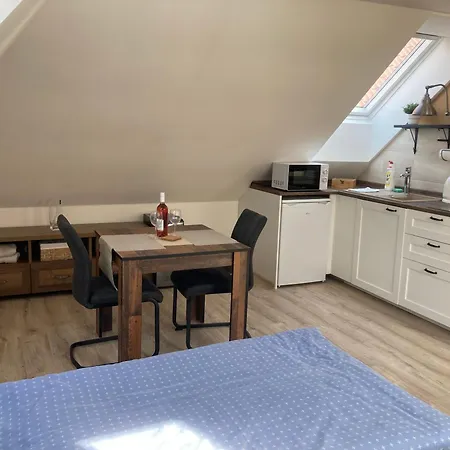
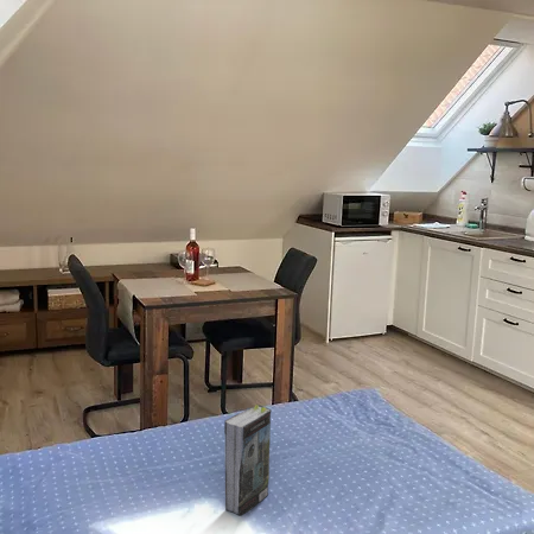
+ book [223,403,273,517]
